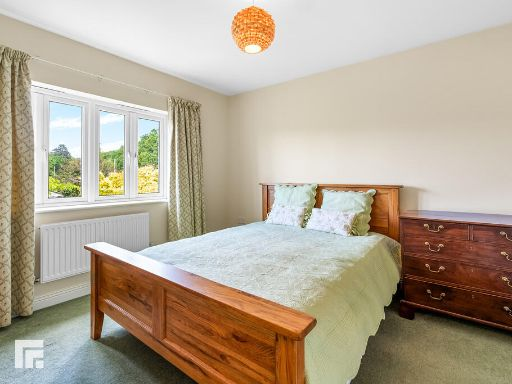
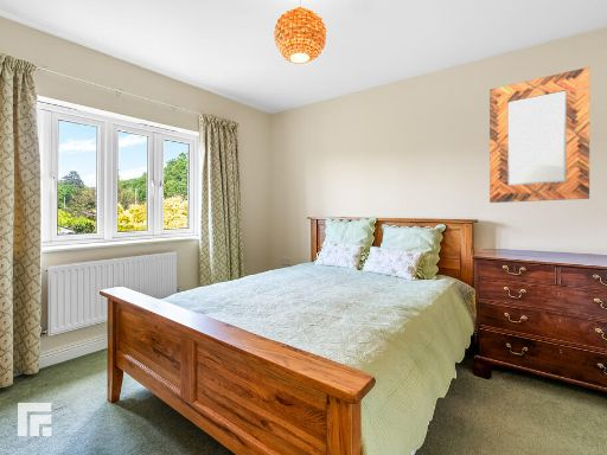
+ home mirror [488,66,590,204]
